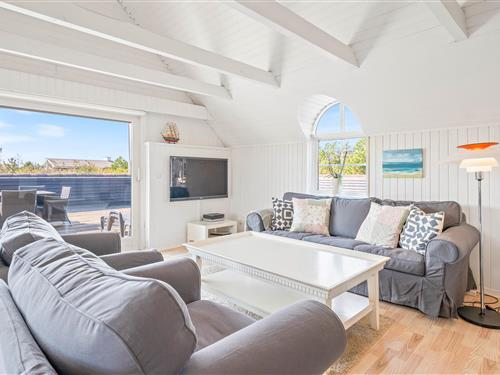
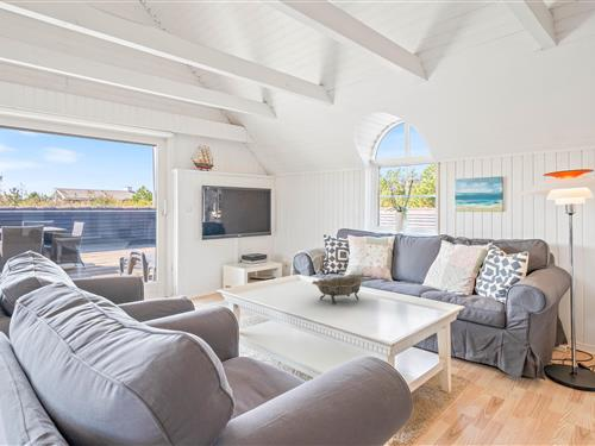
+ decorative bowl [311,275,368,306]
